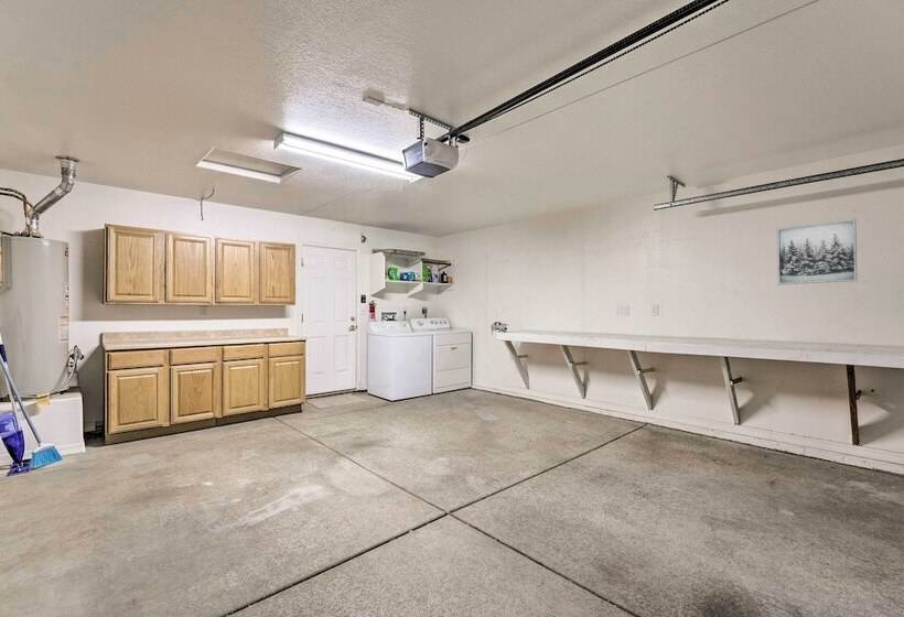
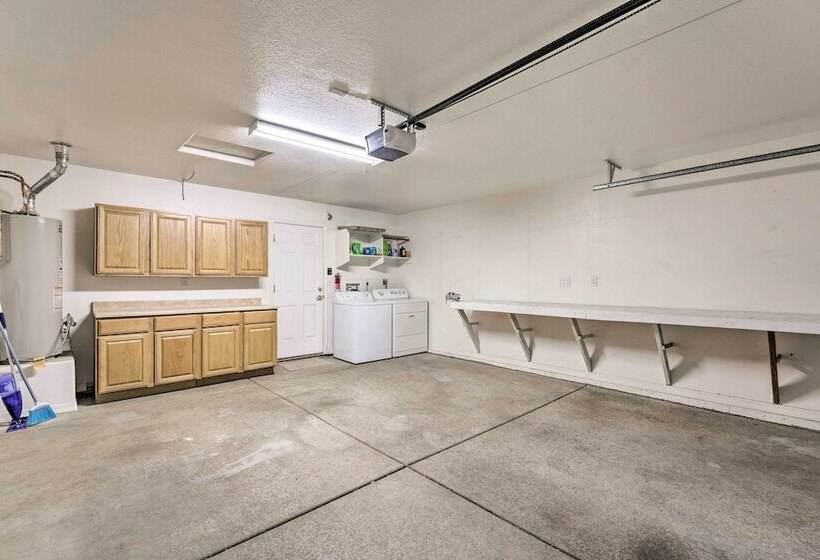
- wall art [776,218,858,285]
